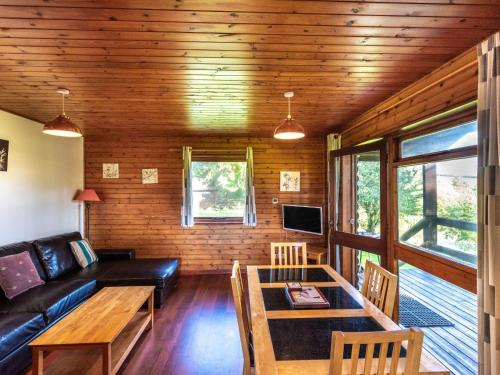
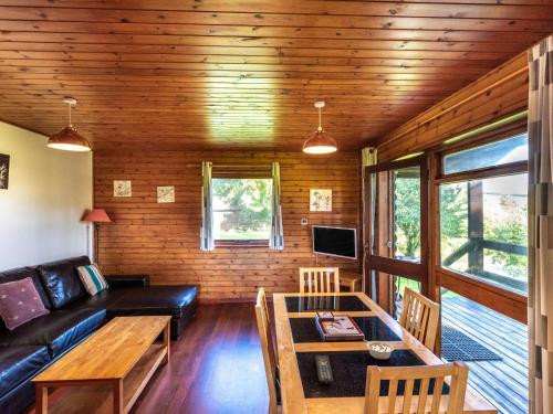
+ remote control [314,354,335,384]
+ legume [362,338,395,361]
